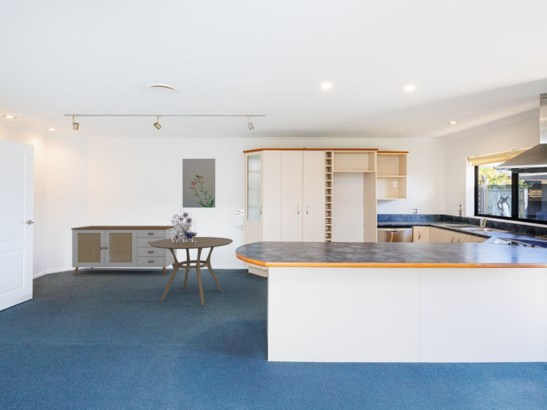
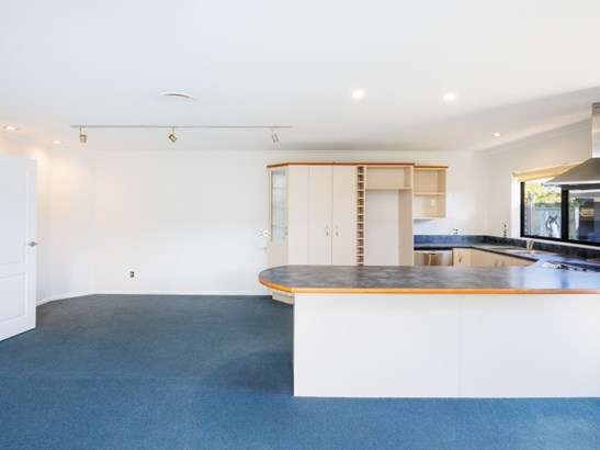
- sideboard [70,225,178,276]
- wall art [182,158,216,209]
- dining table [149,236,234,306]
- bouquet [168,208,198,242]
